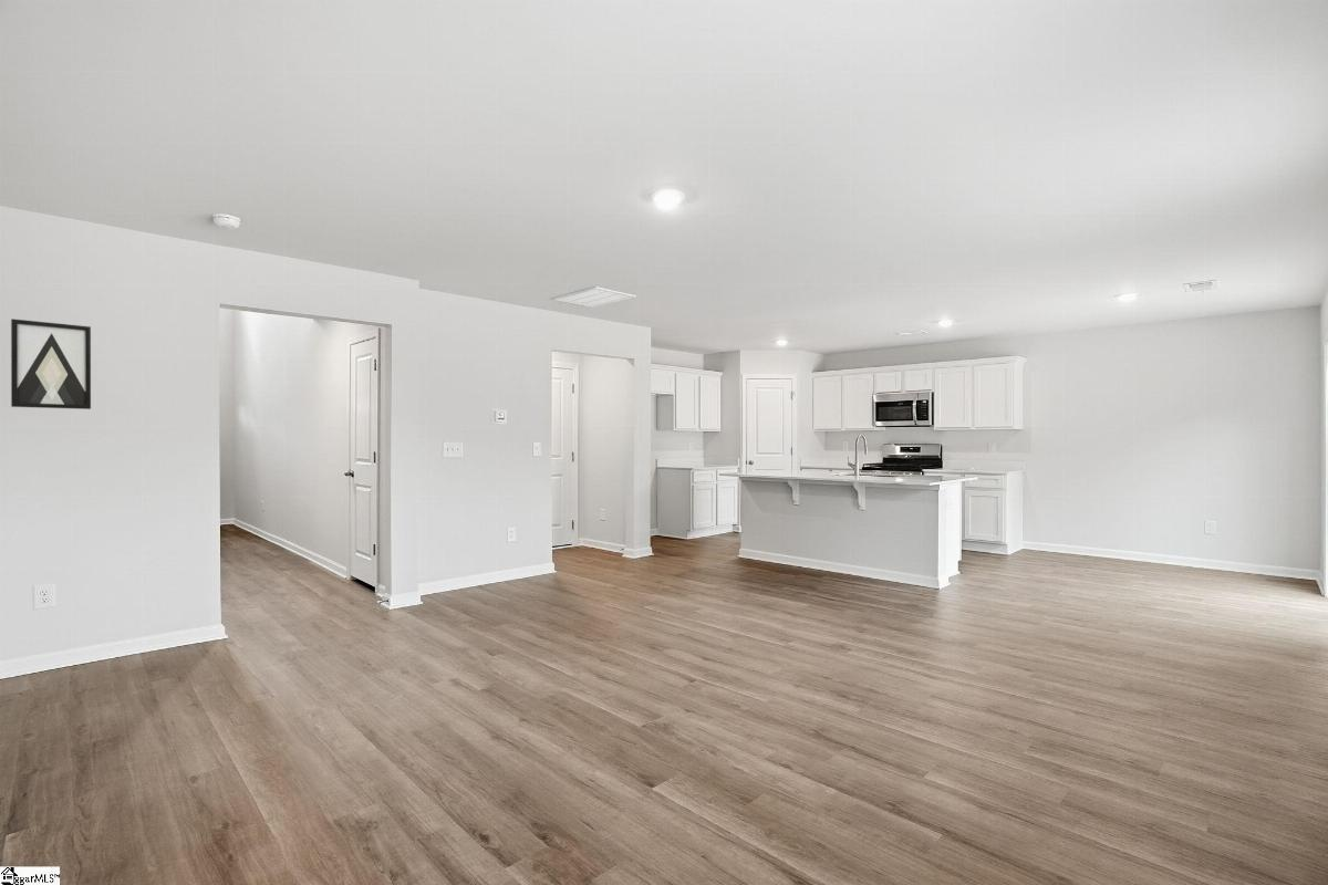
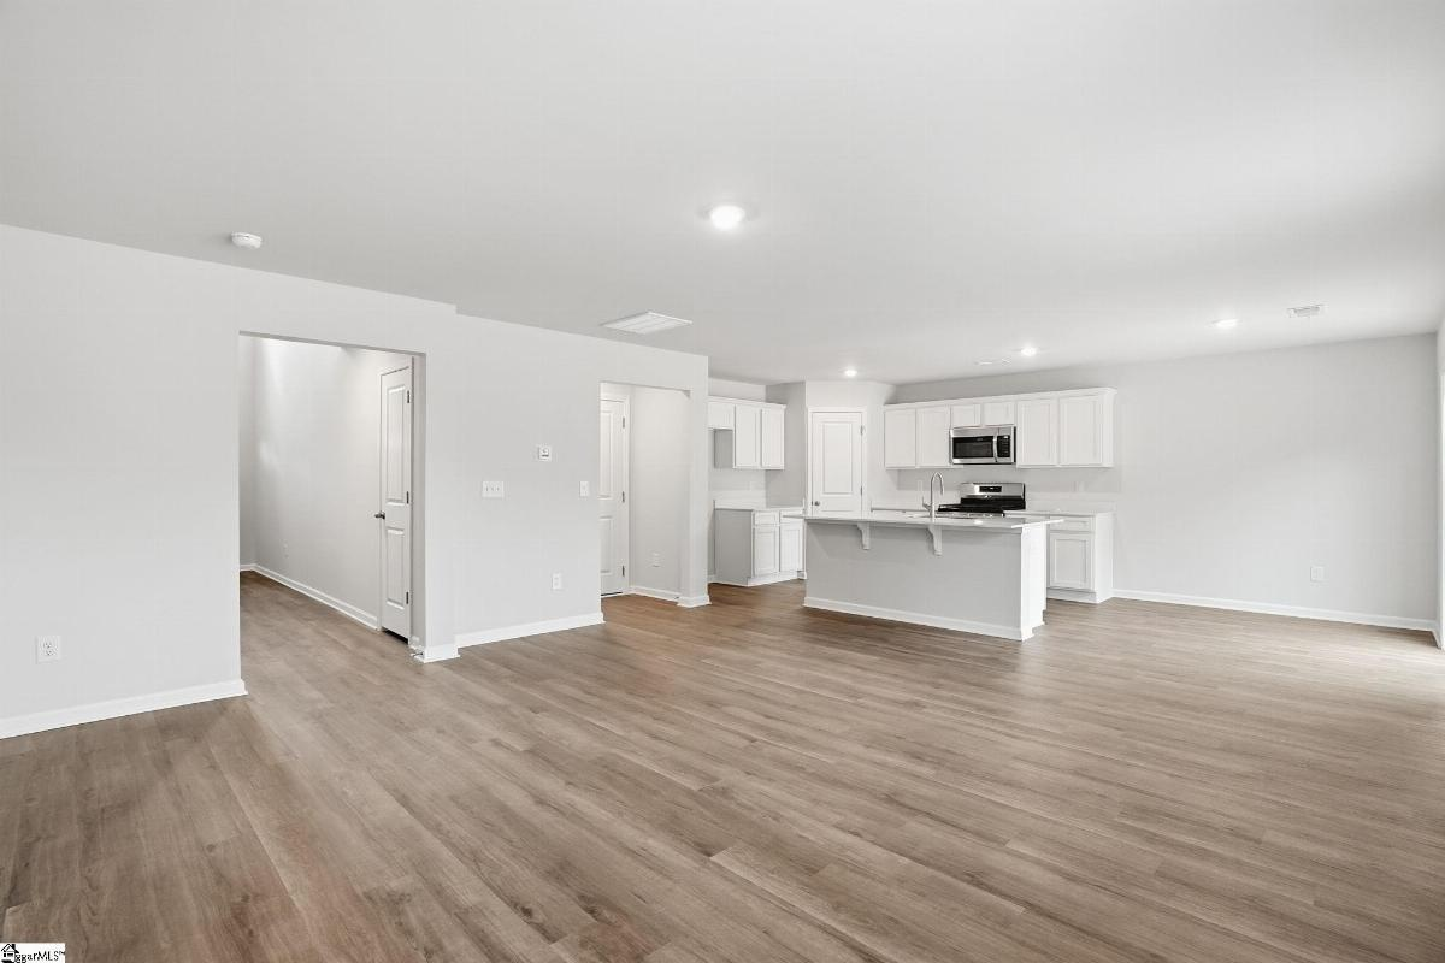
- wall art [10,317,92,410]
